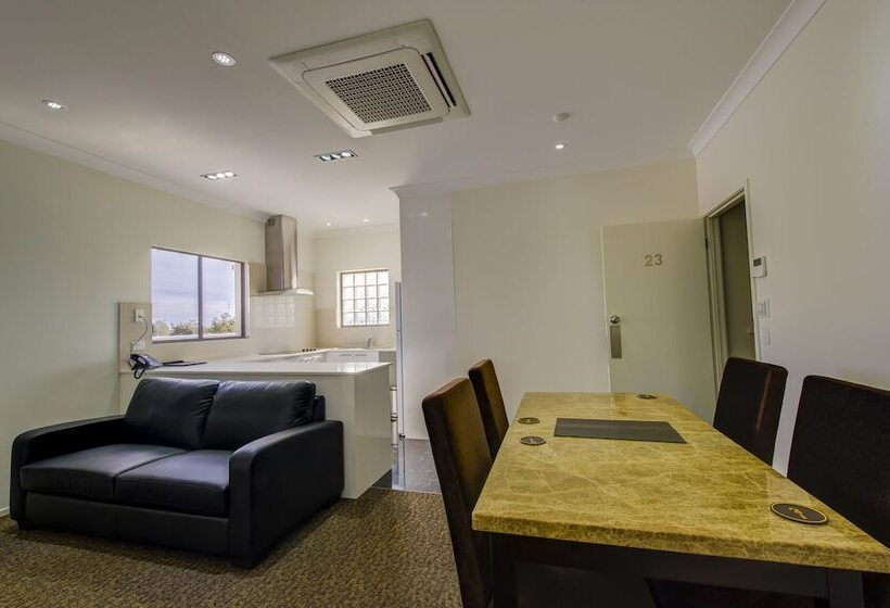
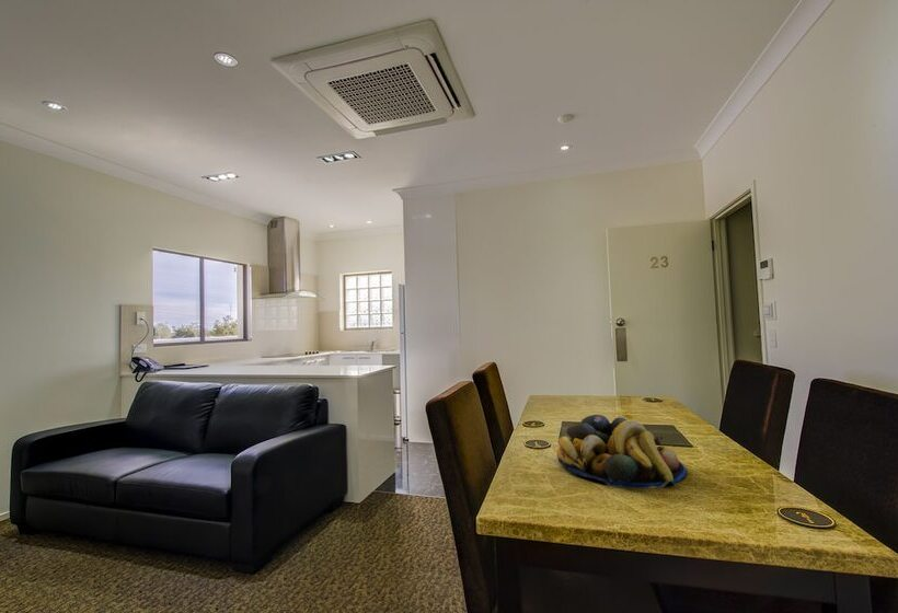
+ fruit bowl [556,414,687,489]
